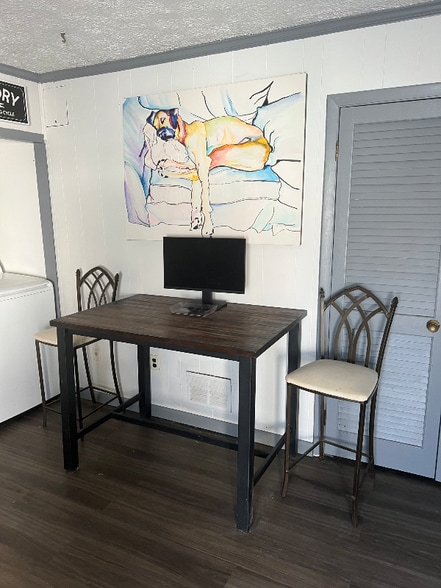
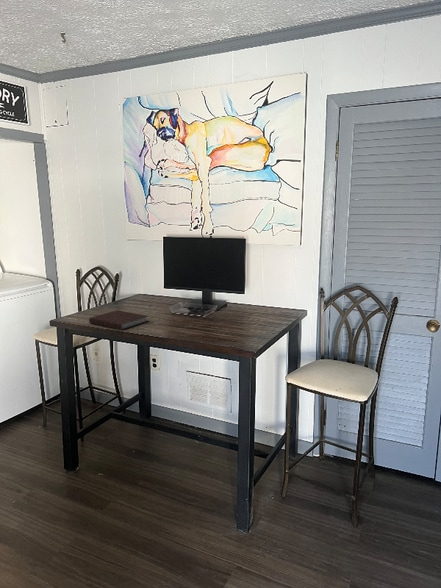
+ notebook [88,309,150,331]
